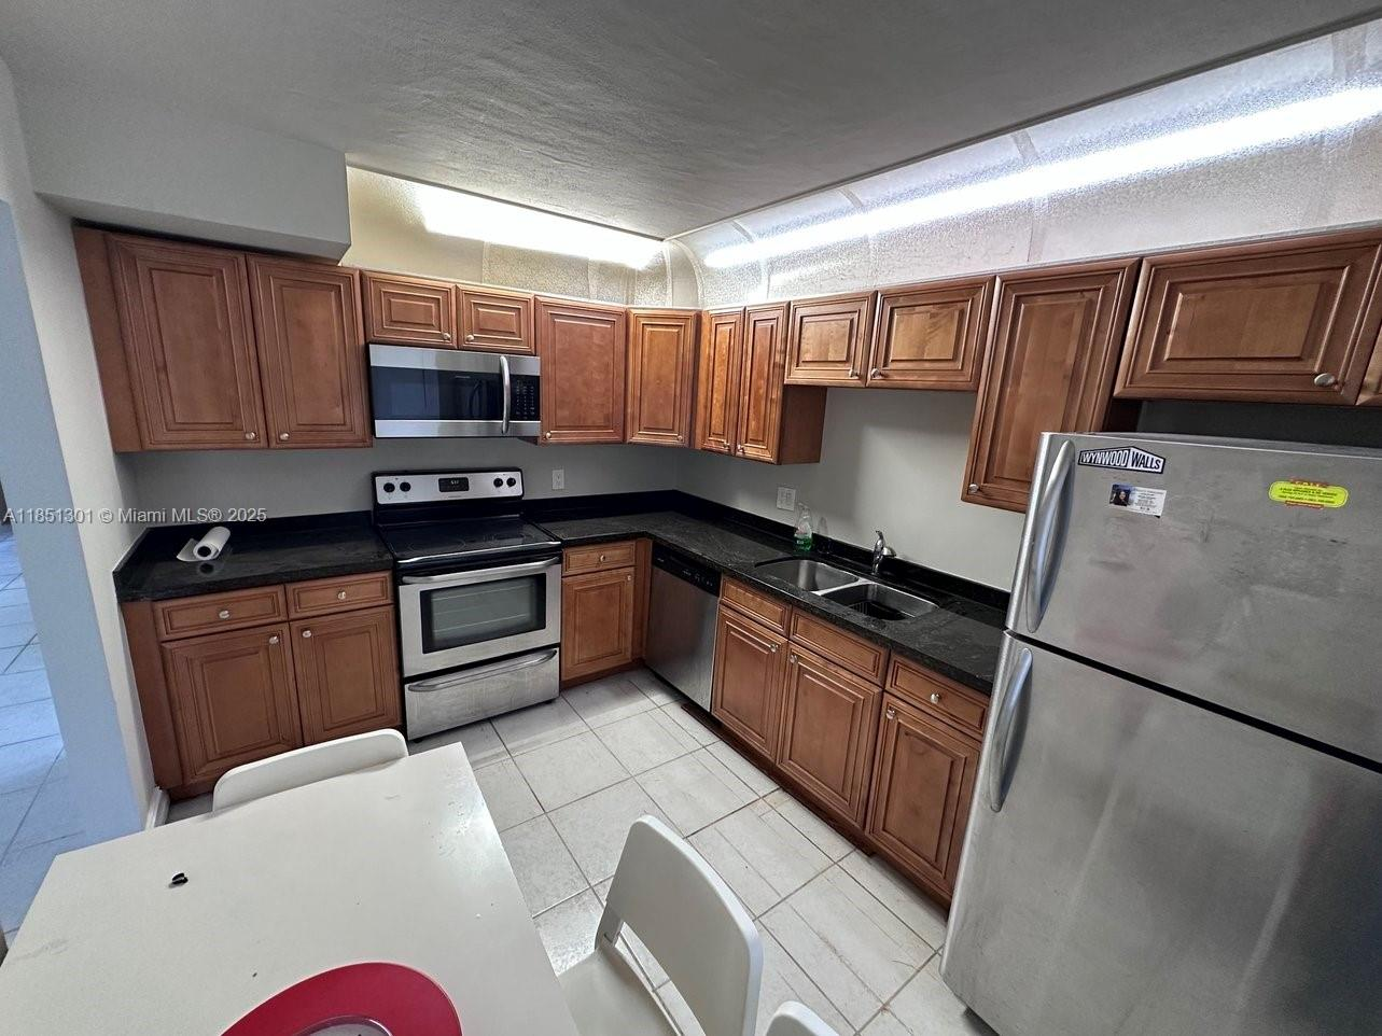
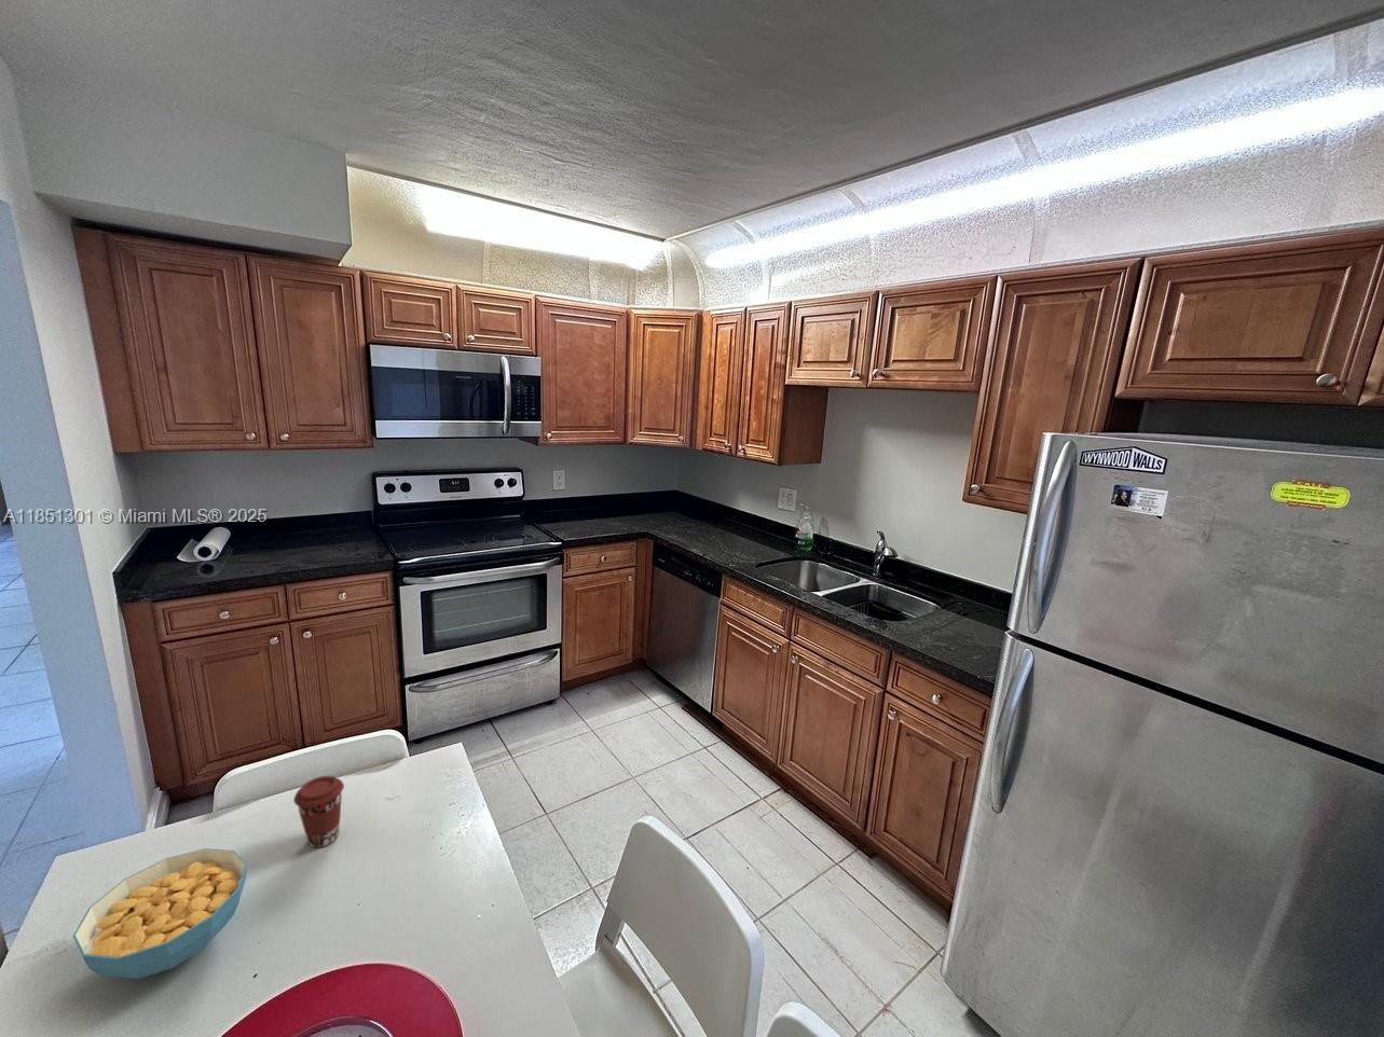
+ cereal bowl [71,847,248,980]
+ coffee cup [292,776,345,849]
